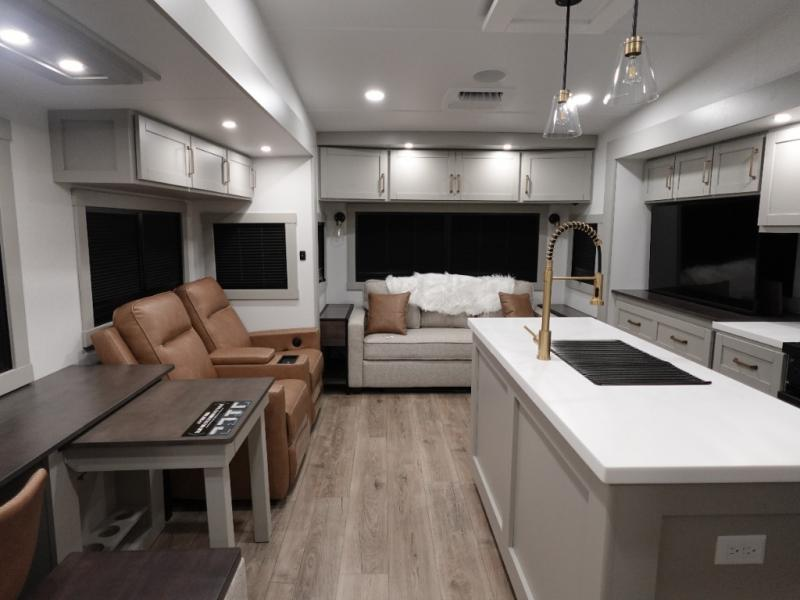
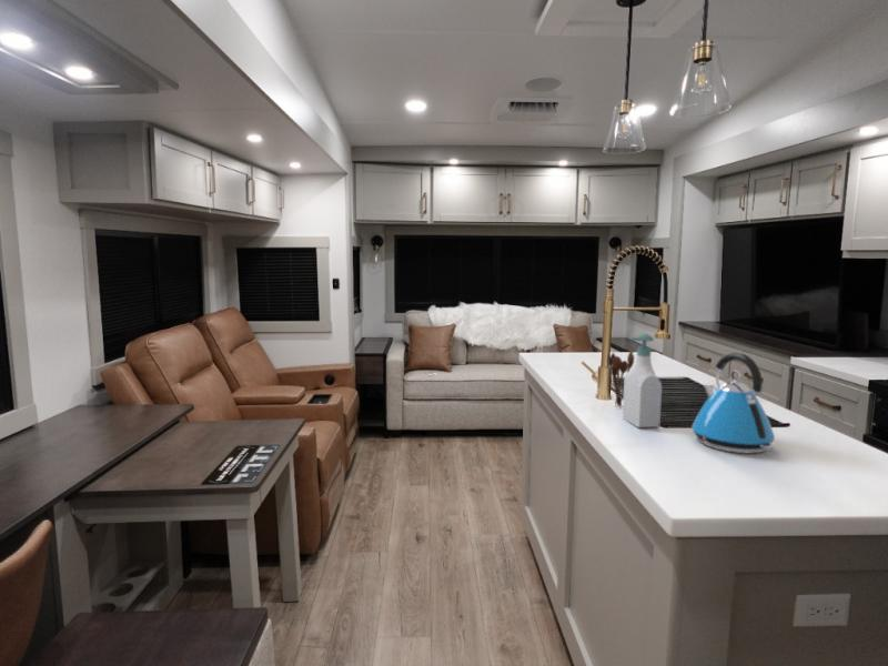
+ utensil holder [606,349,635,407]
+ kettle [690,351,776,454]
+ soap bottle [622,333,663,428]
